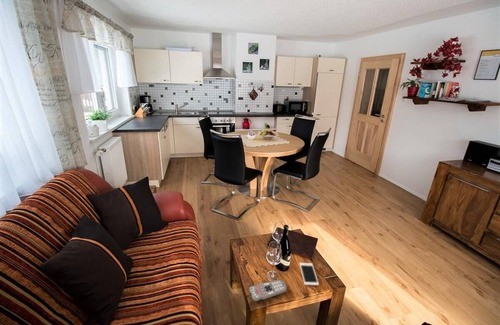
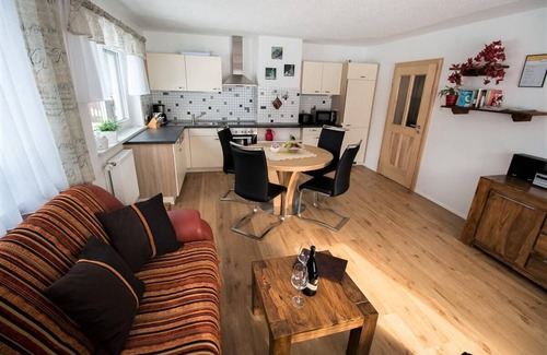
- remote control [249,279,288,302]
- cell phone [298,262,320,286]
